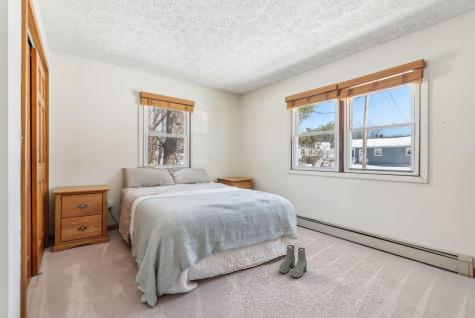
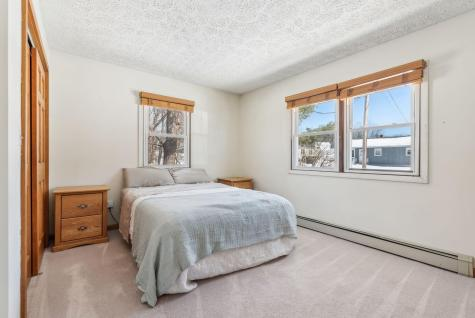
- boots [278,244,308,278]
